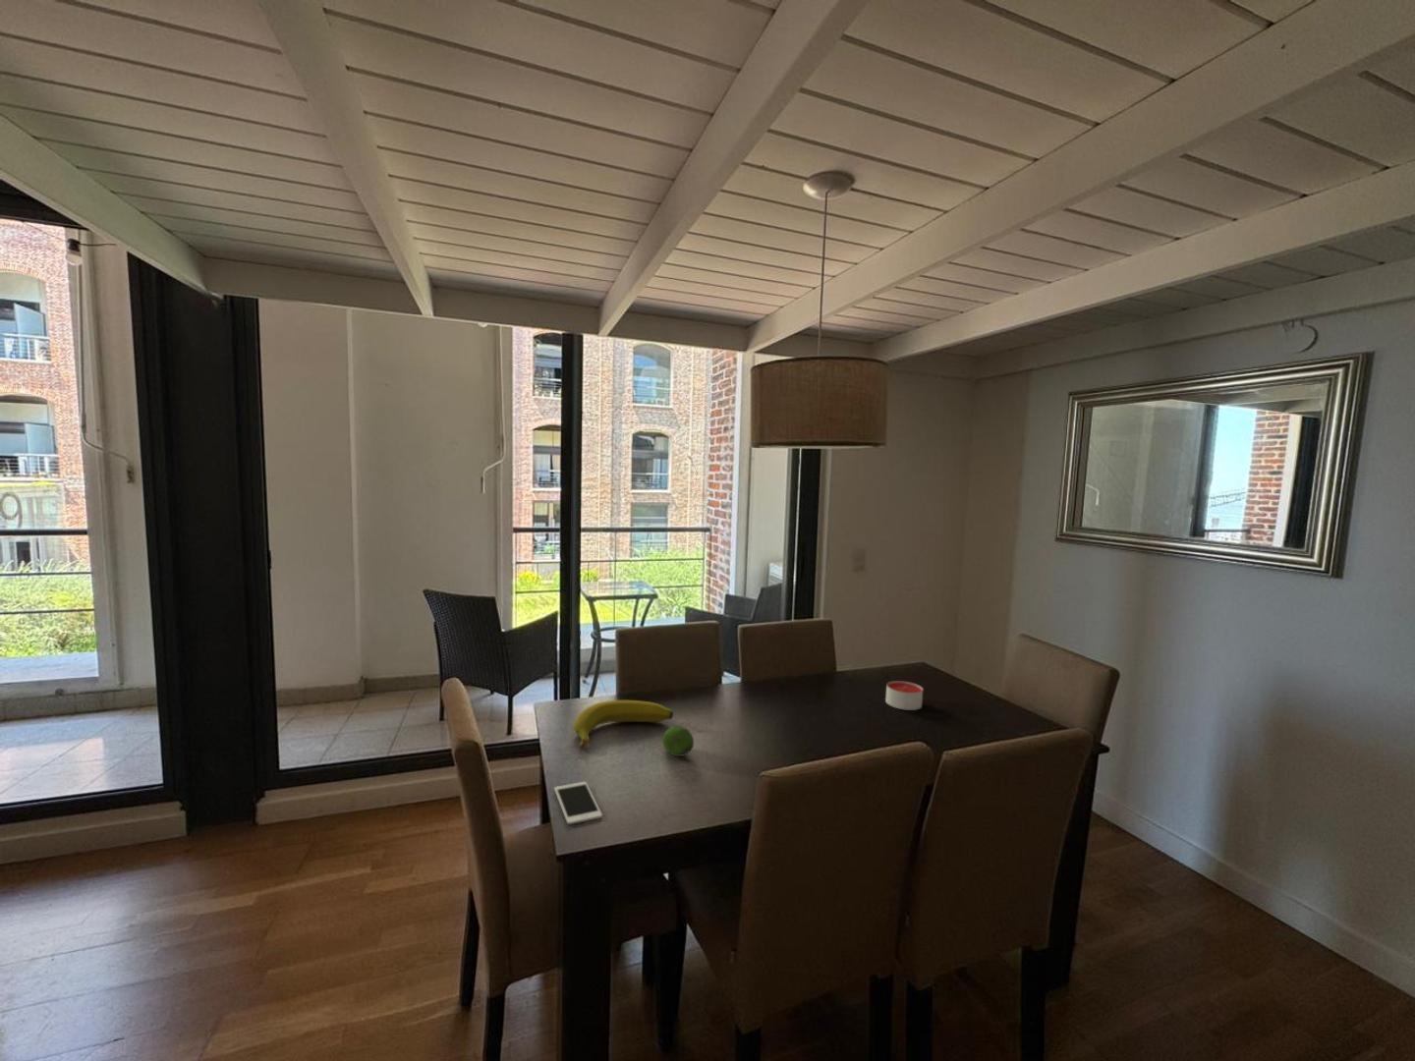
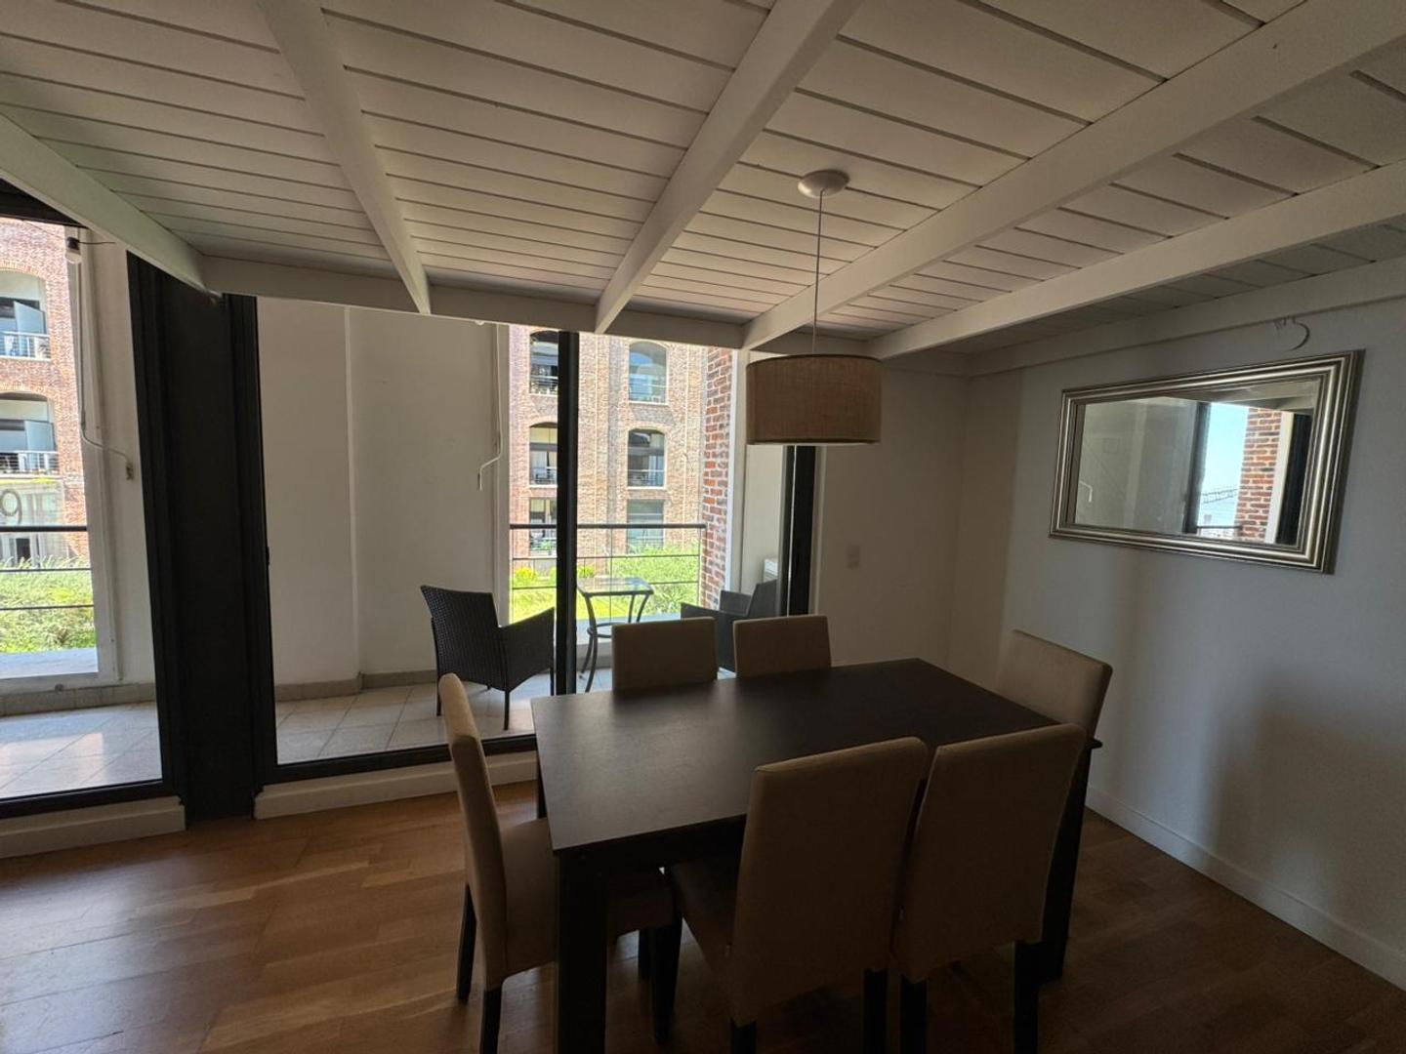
- banana [573,700,674,750]
- cell phone [554,781,604,825]
- candle [885,680,924,711]
- fruit [662,726,695,758]
